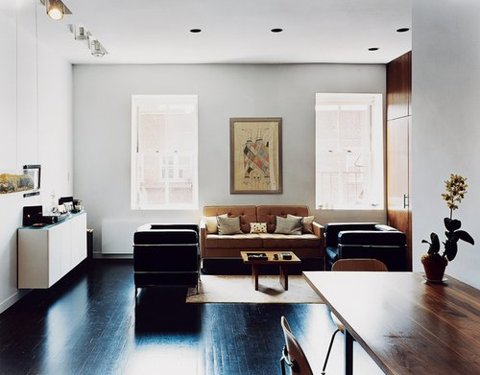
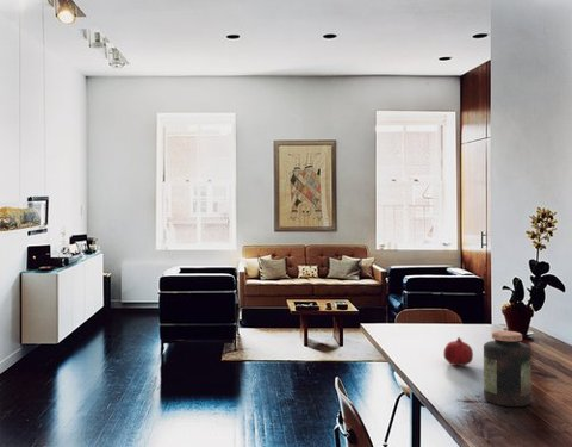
+ jar [483,330,533,408]
+ fruit [442,336,474,367]
